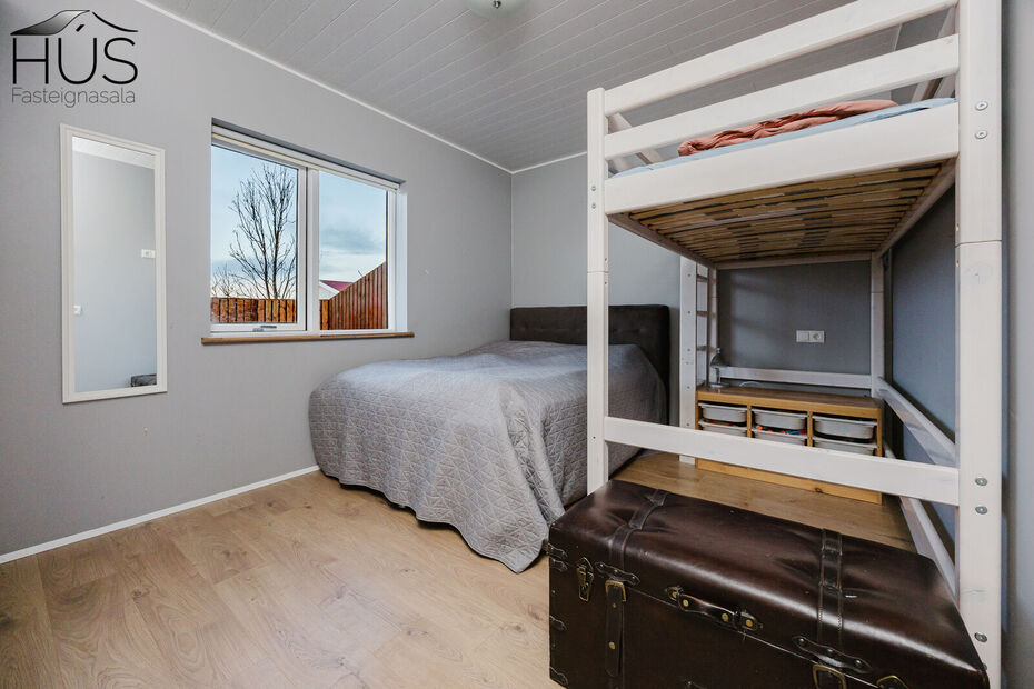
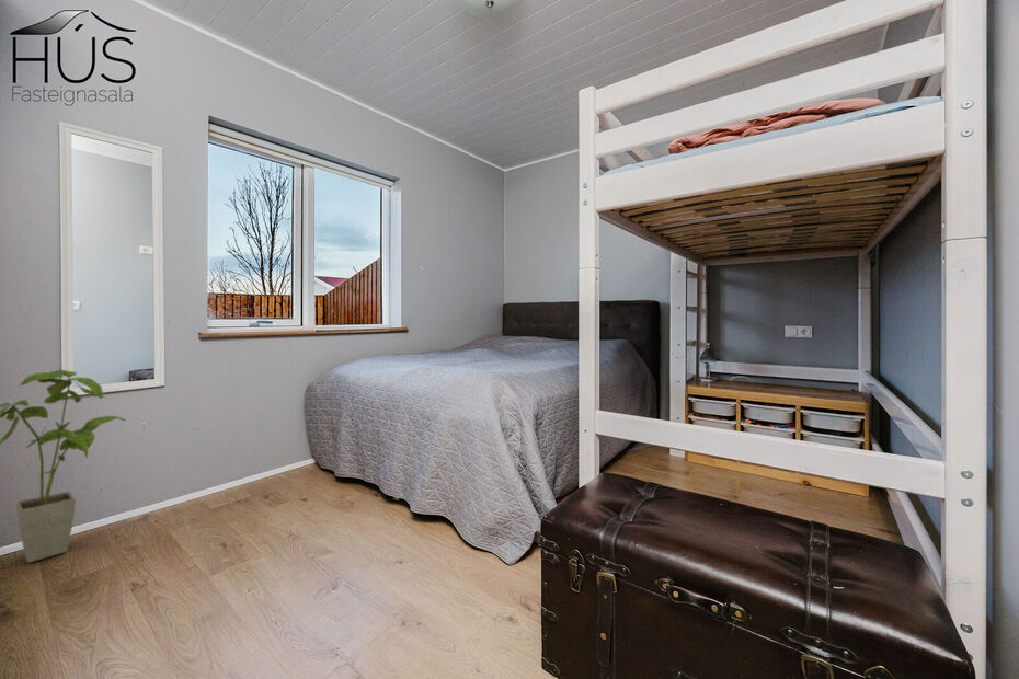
+ house plant [0,369,127,563]
